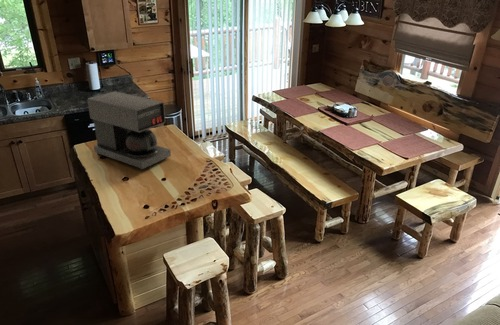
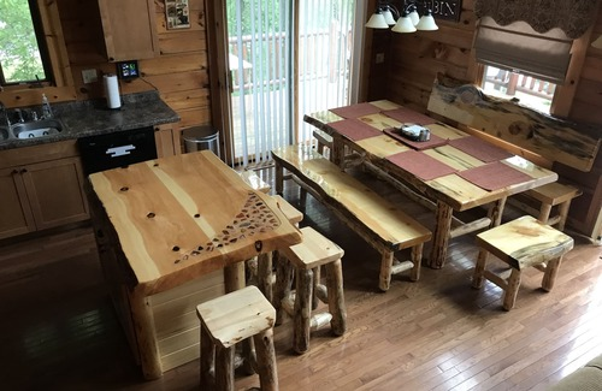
- coffee maker [86,90,172,171]
